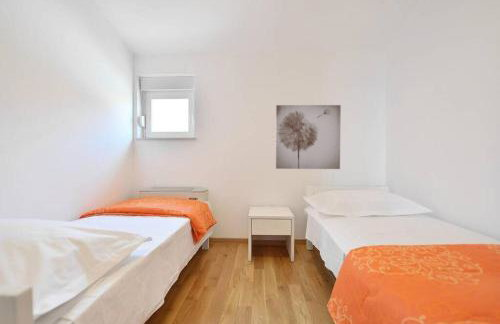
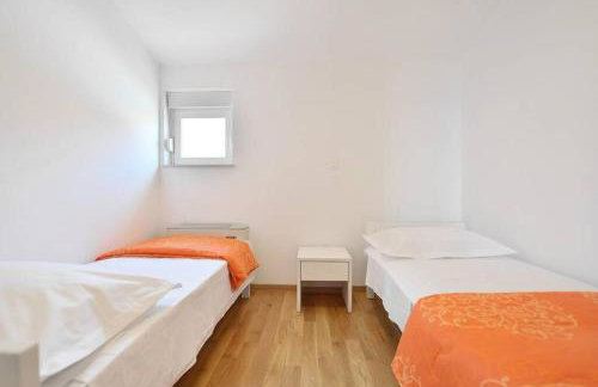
- wall art [275,104,342,170]
